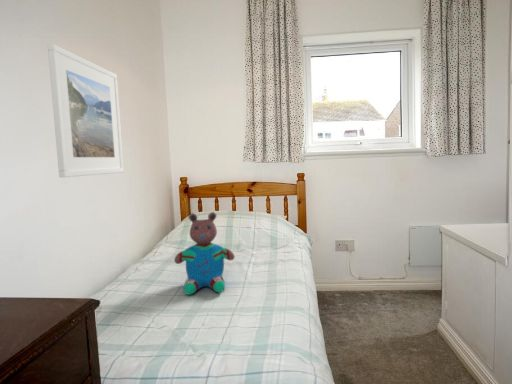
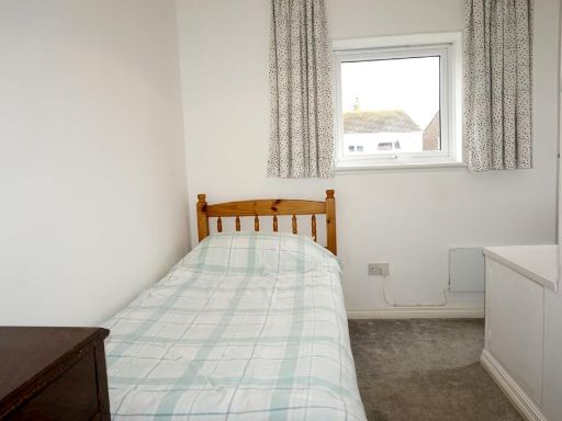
- teddy bear [173,211,236,296]
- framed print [47,43,125,178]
